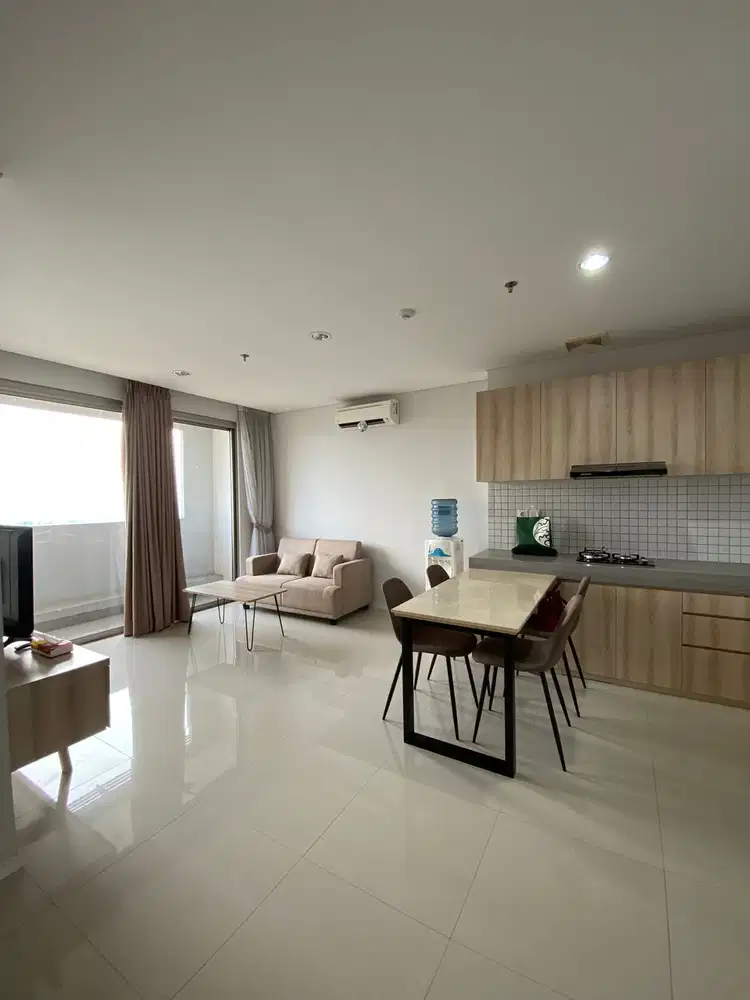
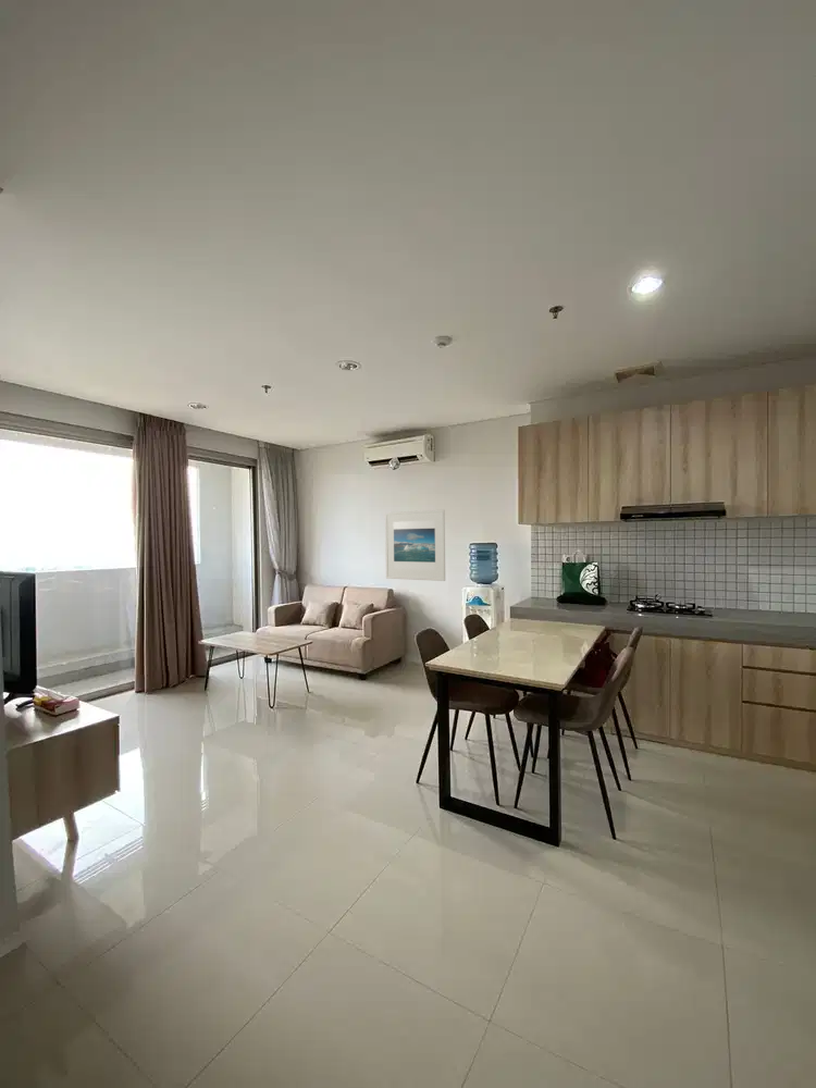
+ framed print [384,509,446,582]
